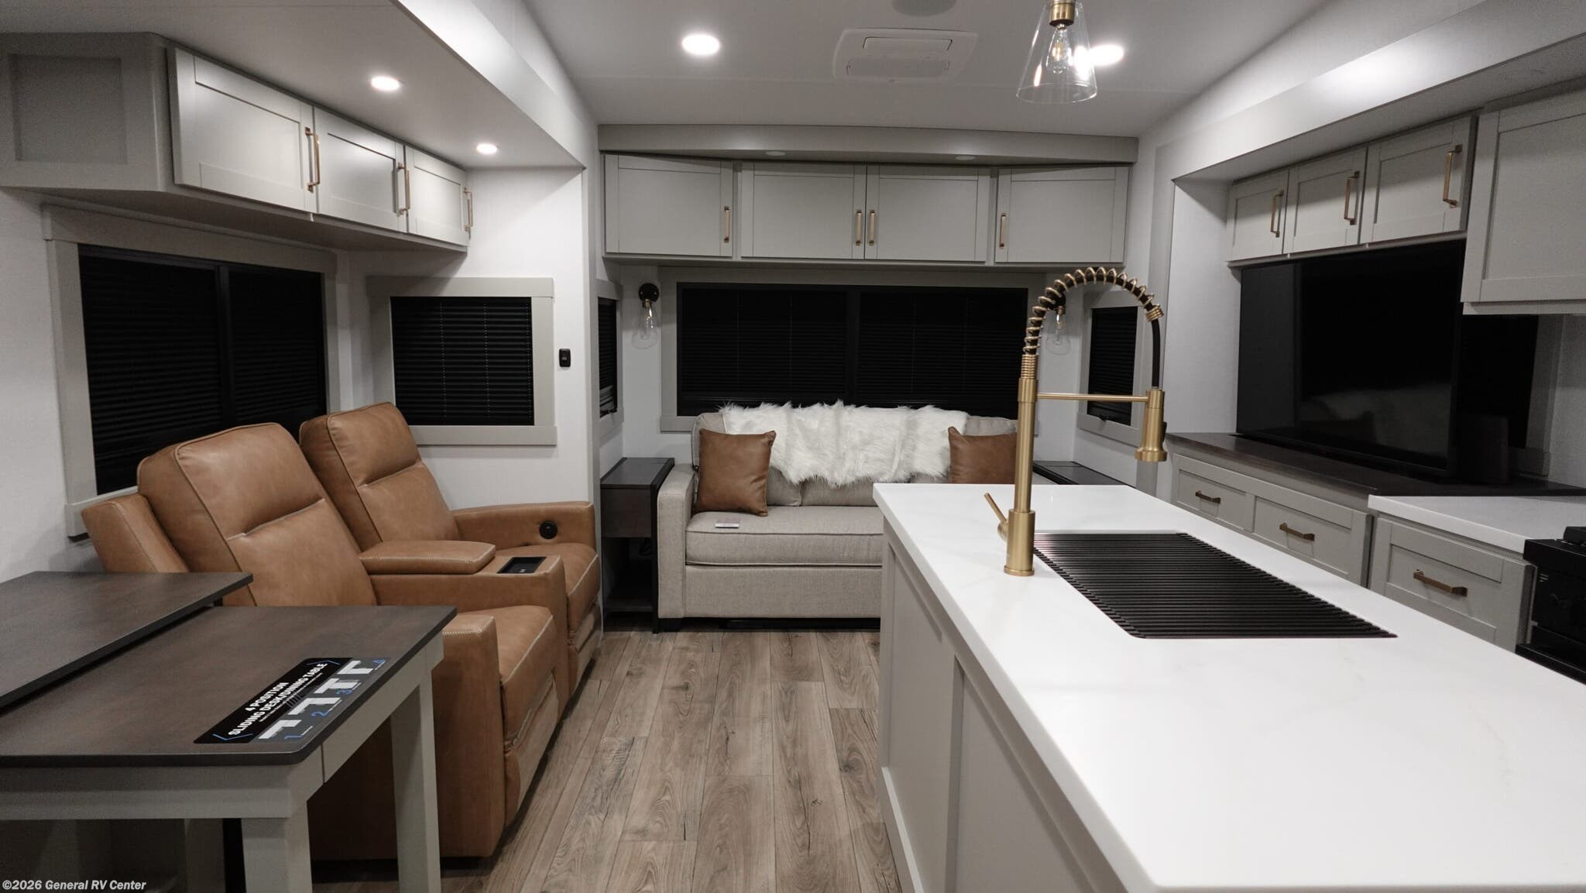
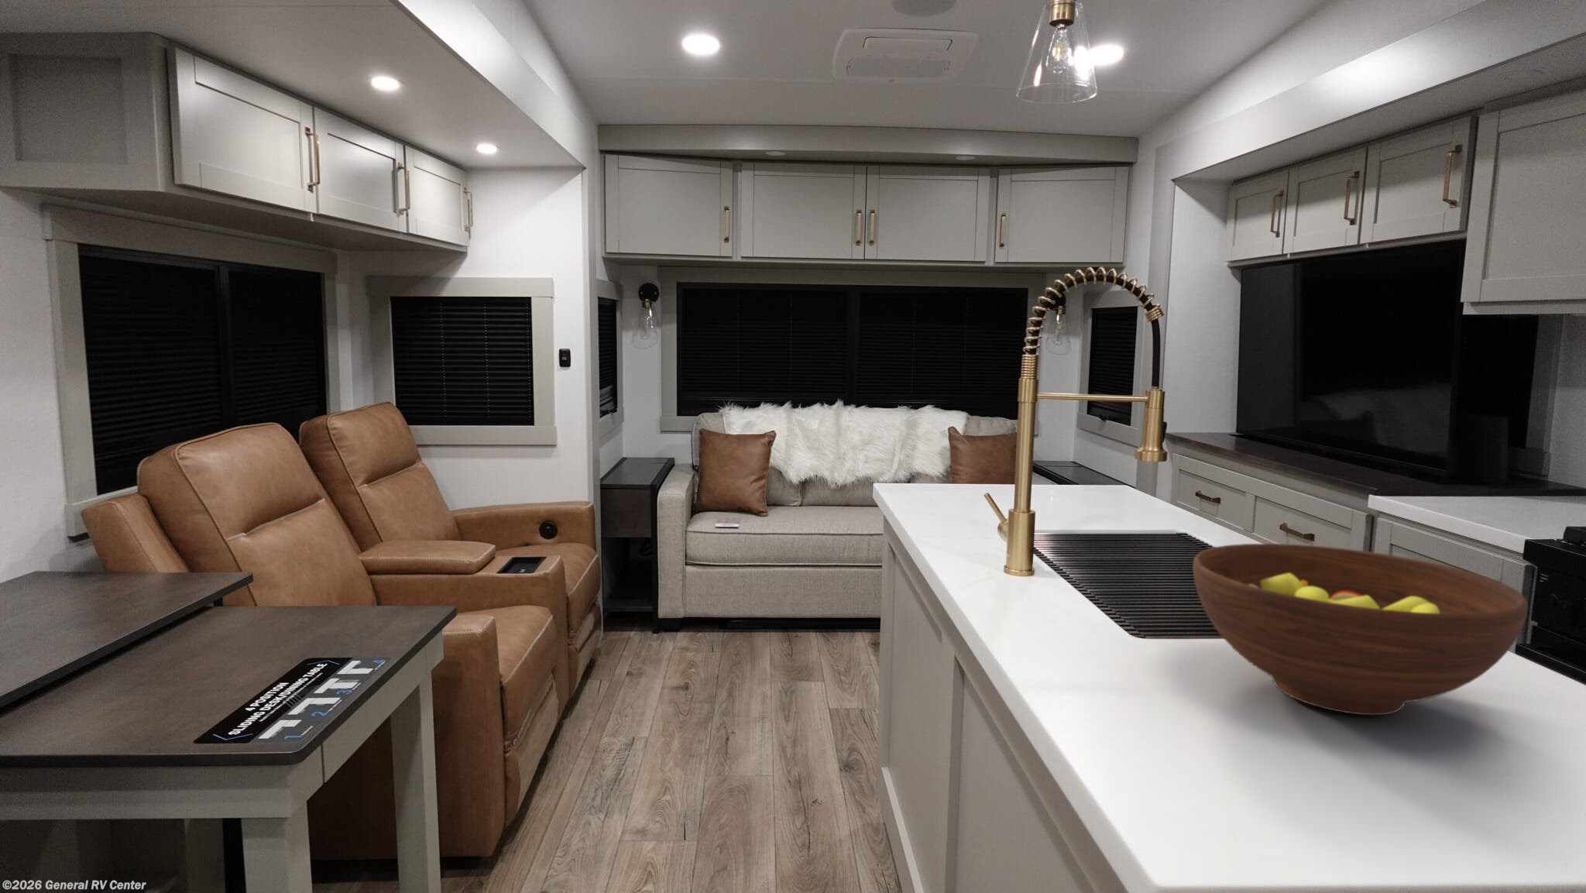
+ fruit bowl [1192,543,1528,717]
